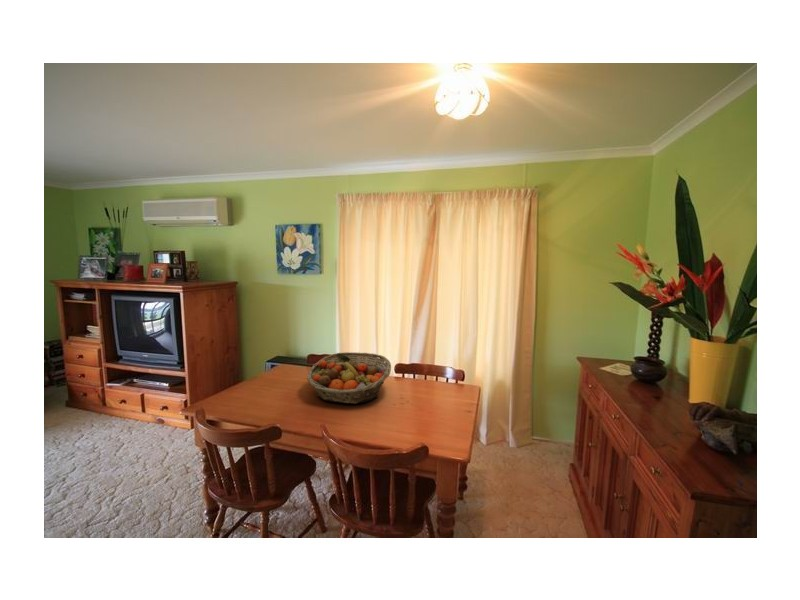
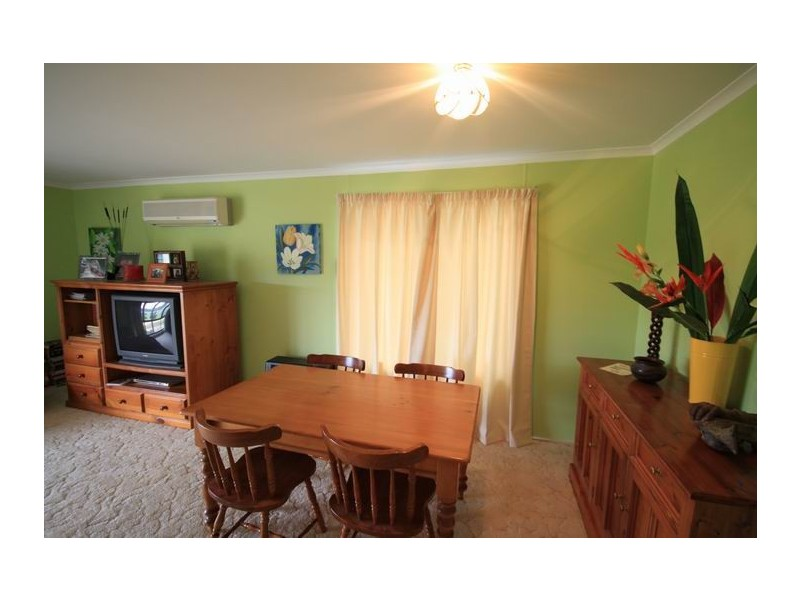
- fruit basket [306,351,392,405]
